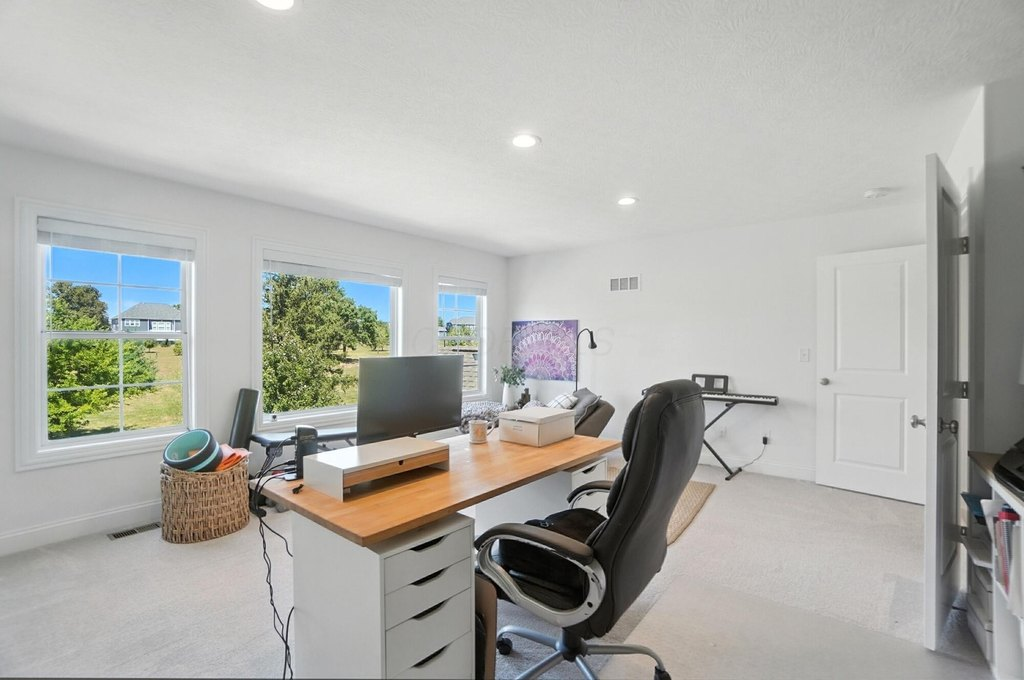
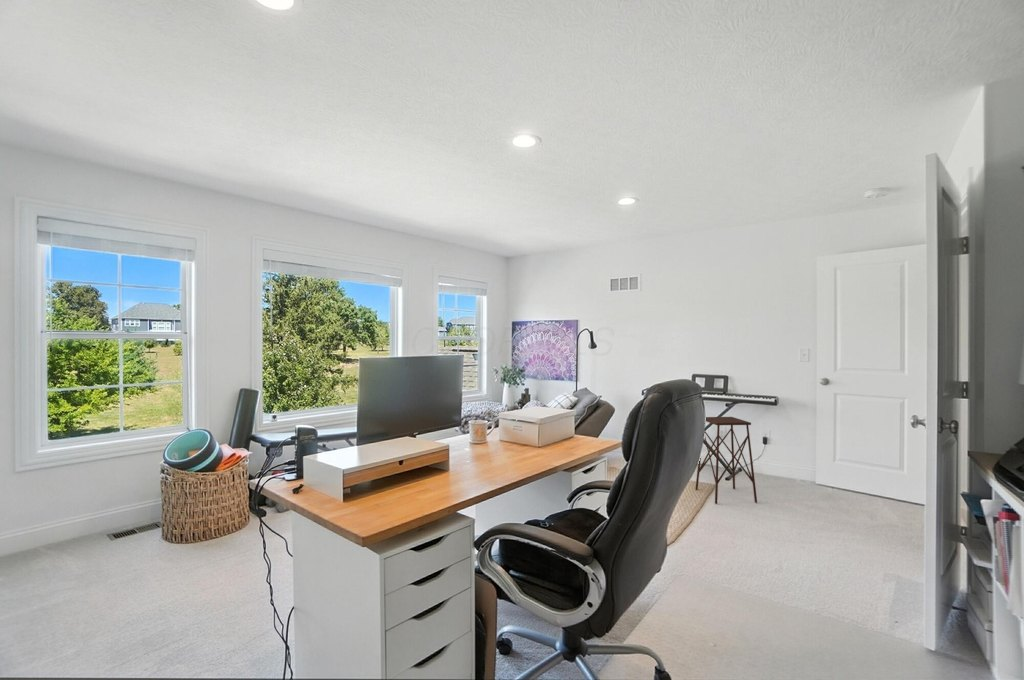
+ side table [695,416,758,505]
